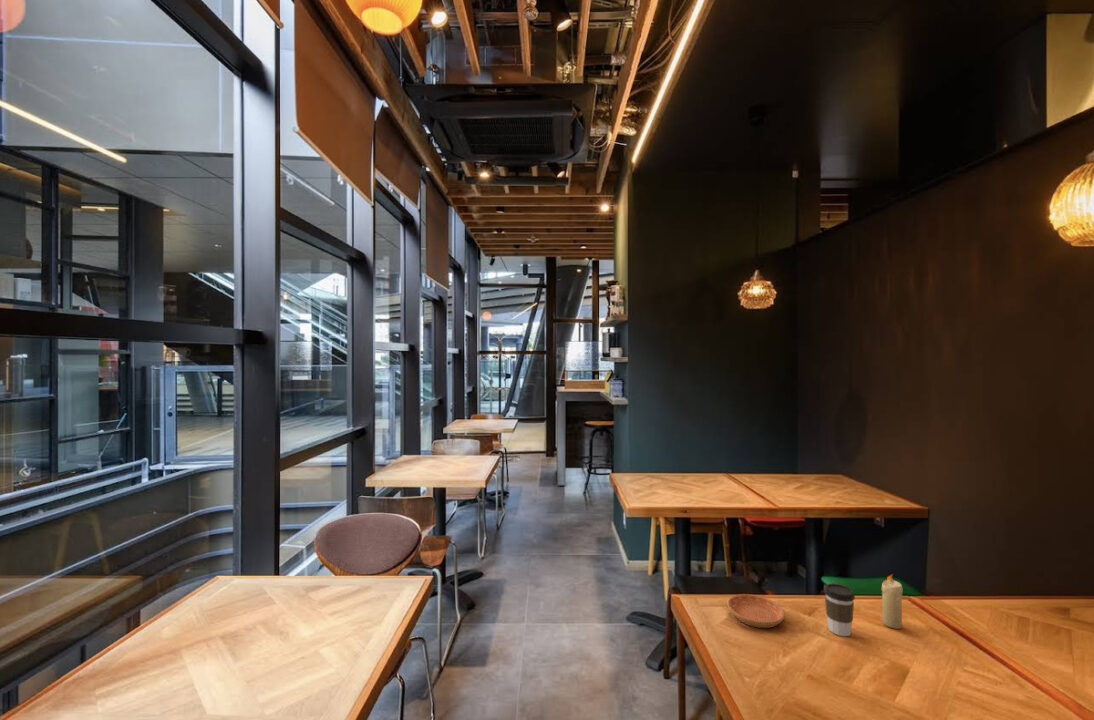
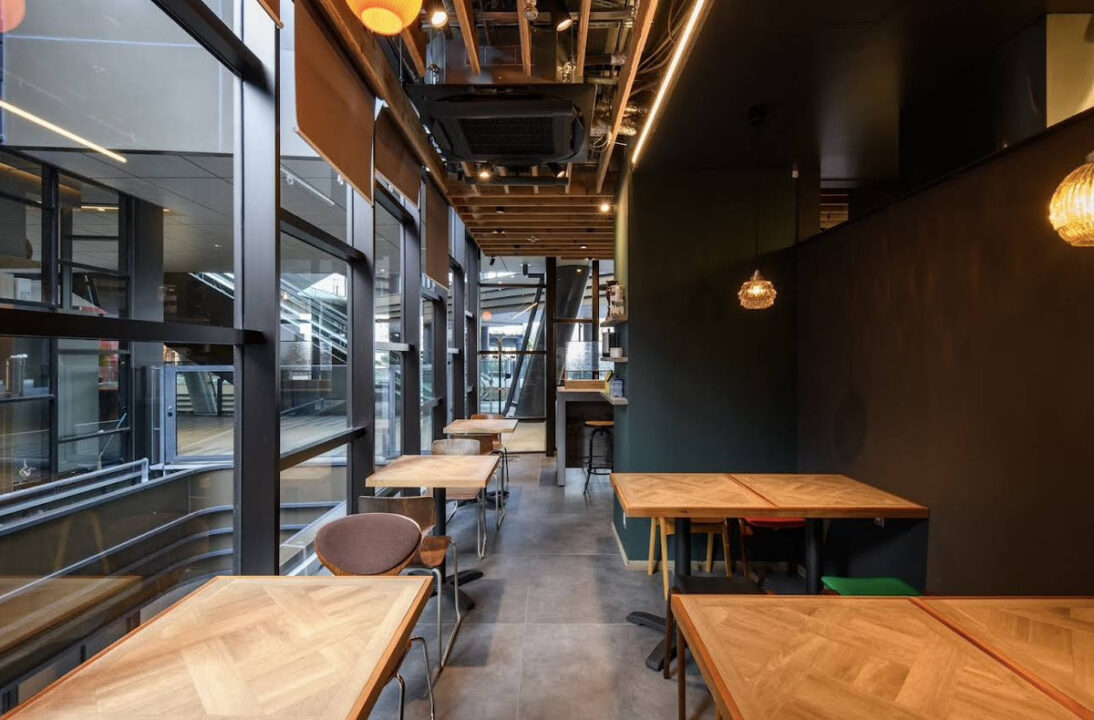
- saucer [726,593,786,629]
- coffee cup [823,582,856,637]
- candle [881,573,904,630]
